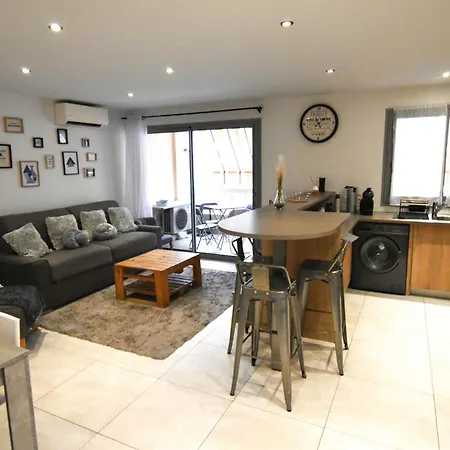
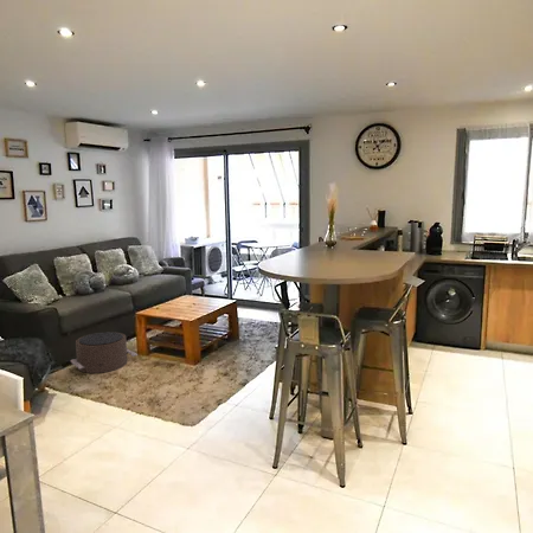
+ pouf [69,330,139,374]
